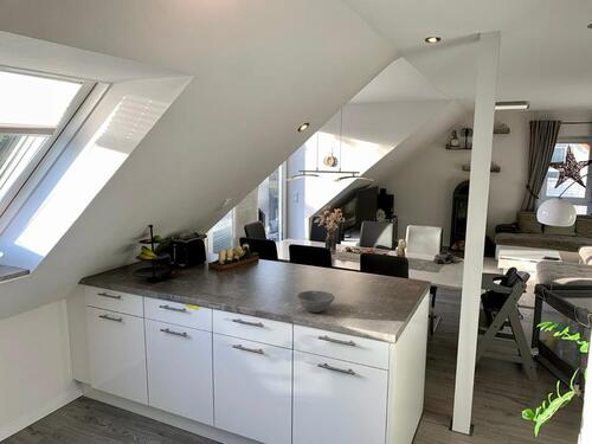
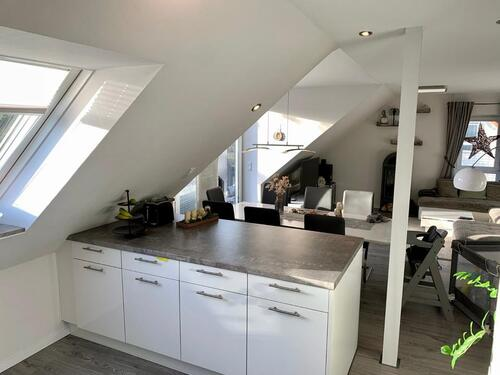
- bowl [296,290,335,314]
